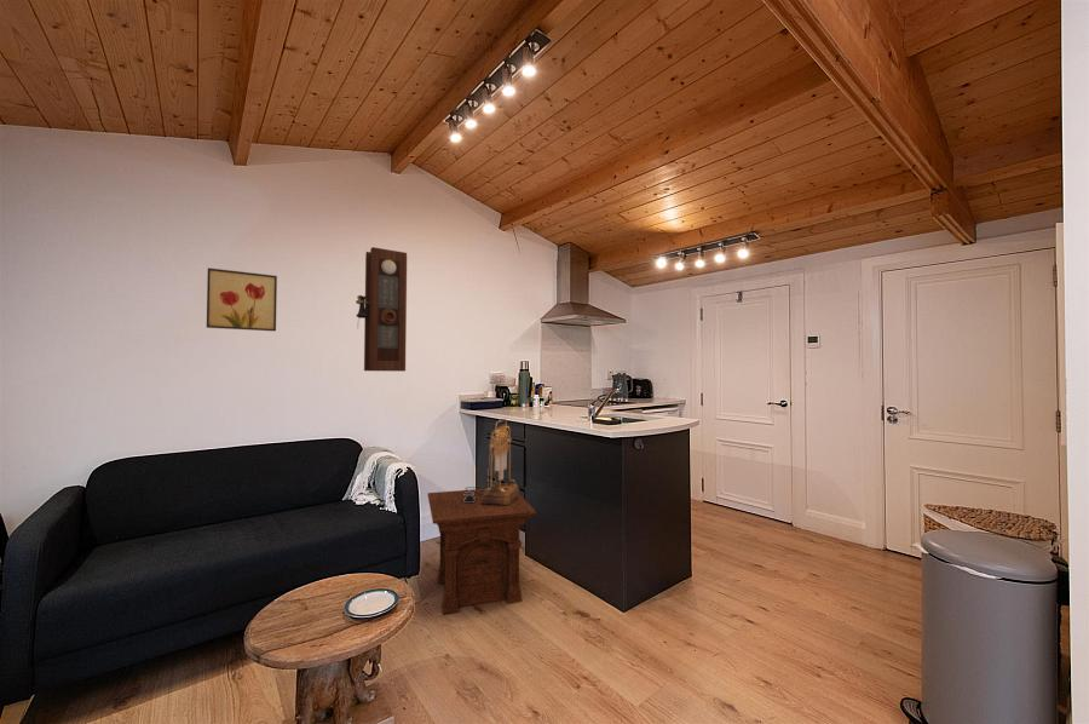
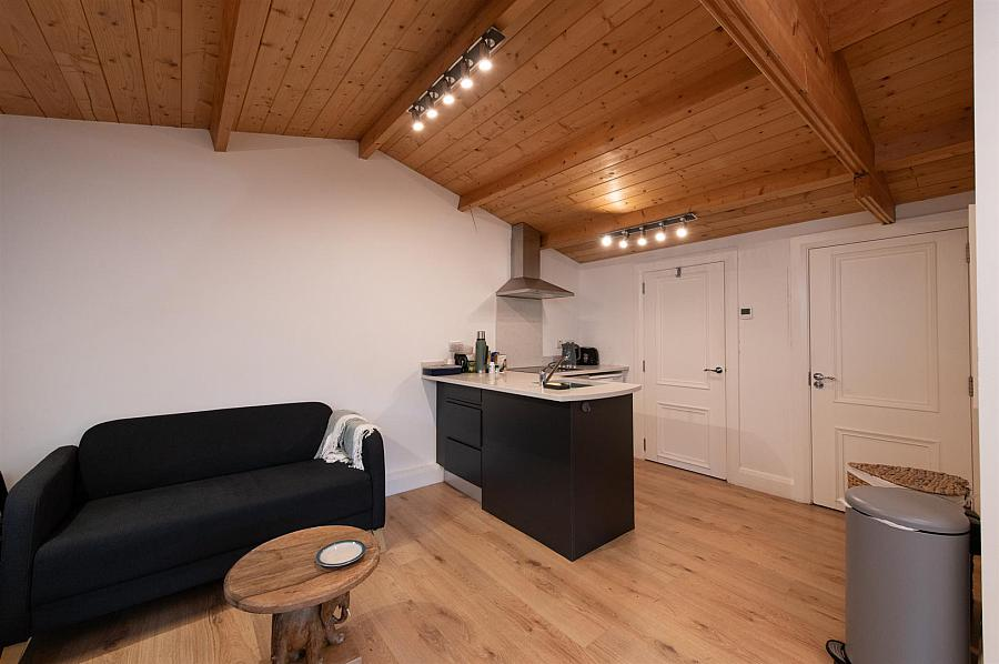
- side table [427,488,537,615]
- wall art [206,266,278,332]
- table lamp [463,418,520,505]
- pendulum clock [355,246,408,373]
